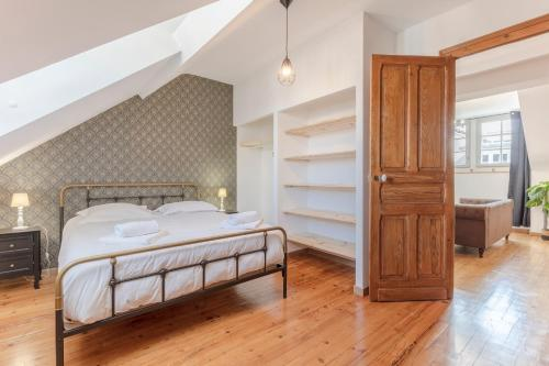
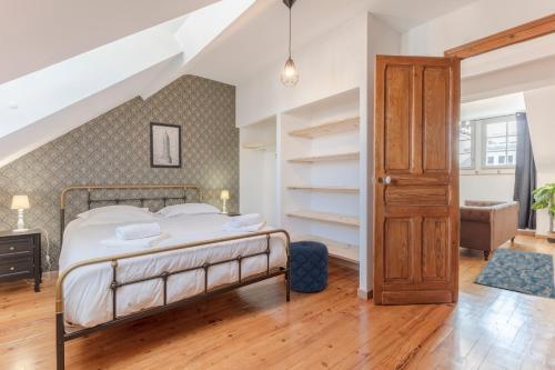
+ wall art [149,121,183,170]
+ rug [472,247,555,300]
+ pouf [283,240,330,293]
